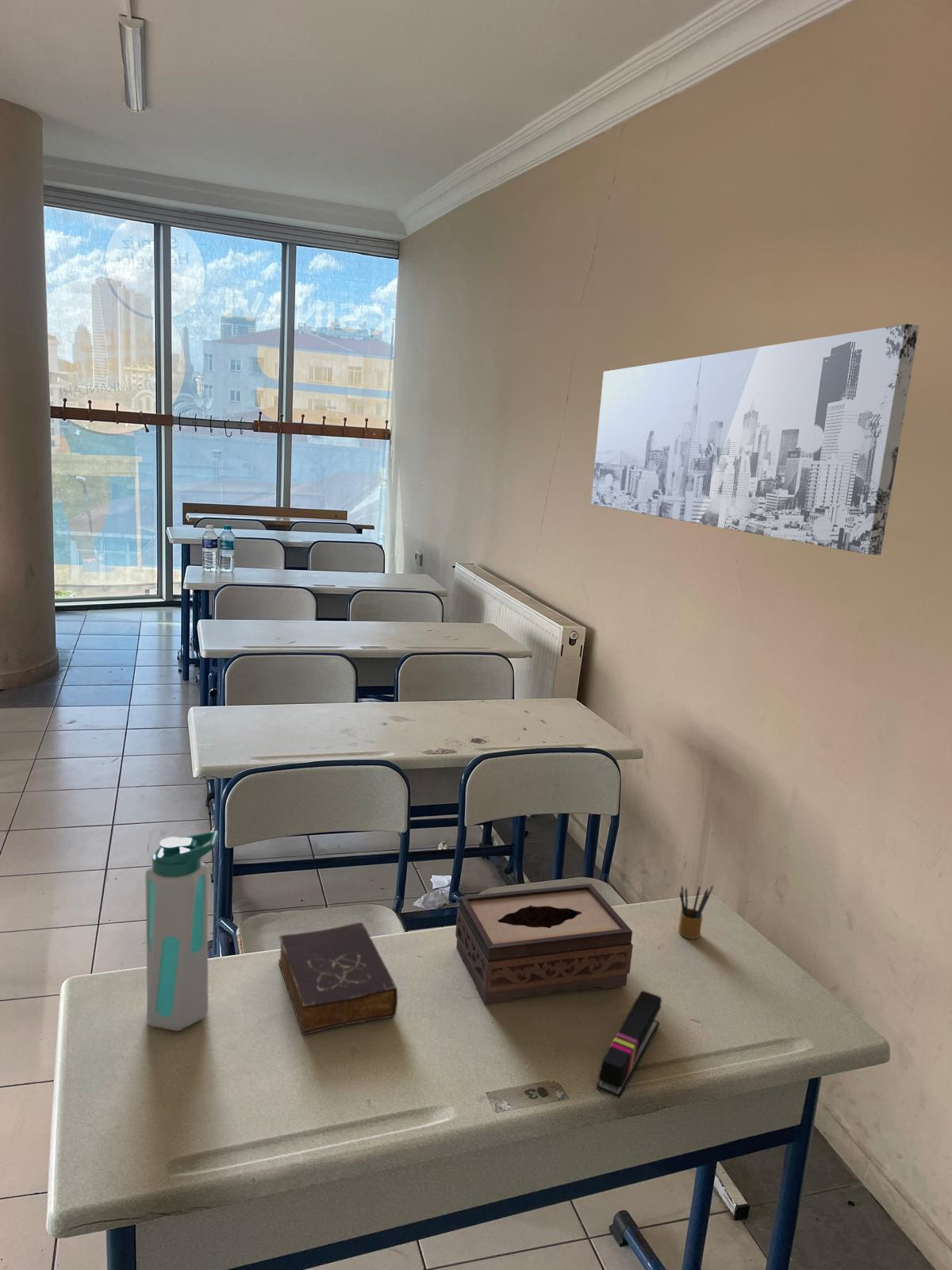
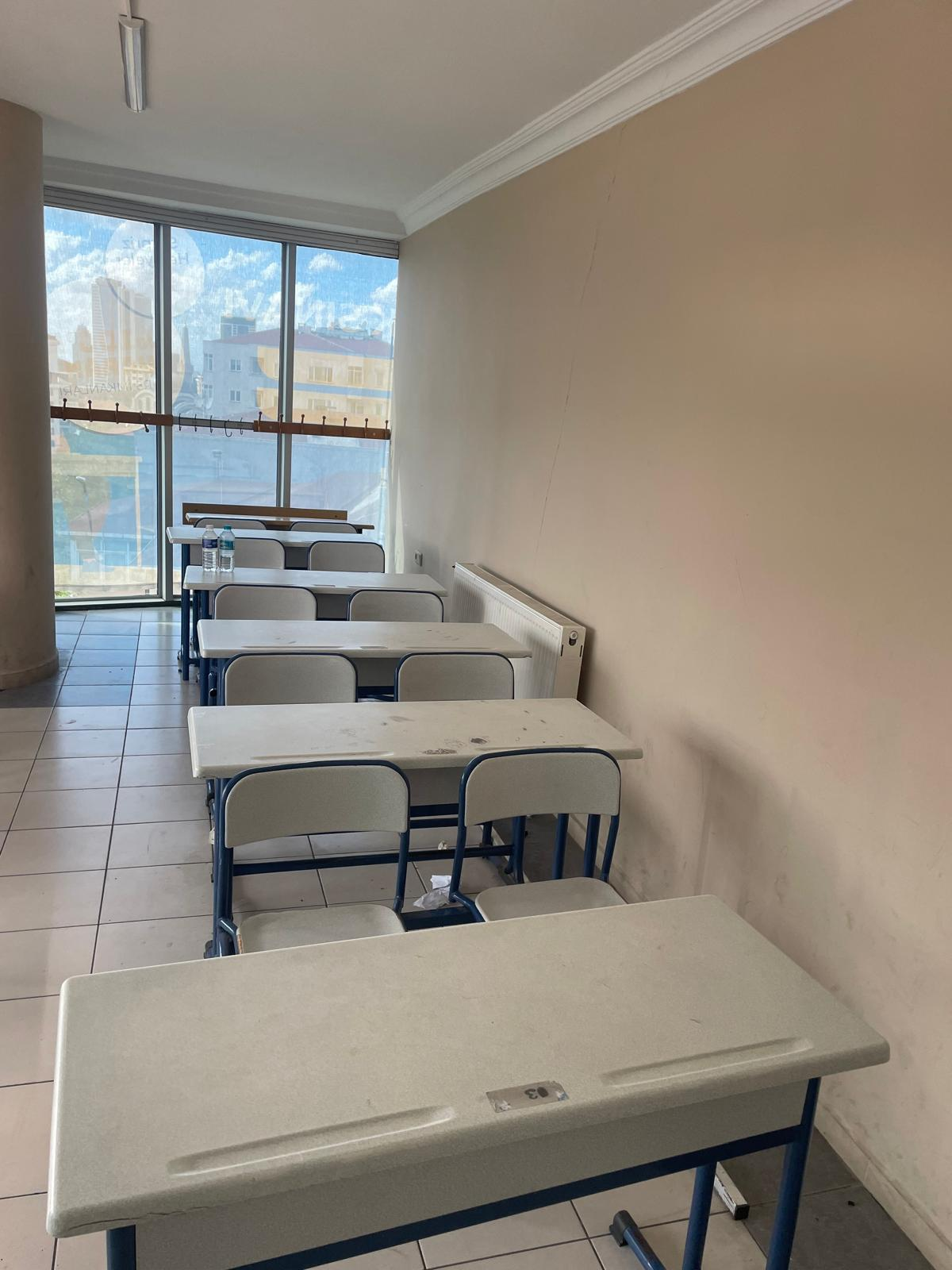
- water bottle [144,830,220,1032]
- book [278,922,398,1036]
- wall art [590,323,919,556]
- pencil box [678,884,714,940]
- tissue box [455,883,634,1006]
- stapler [596,990,662,1099]
